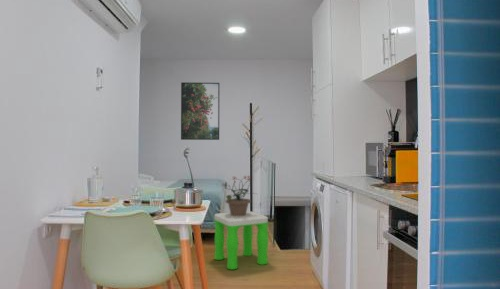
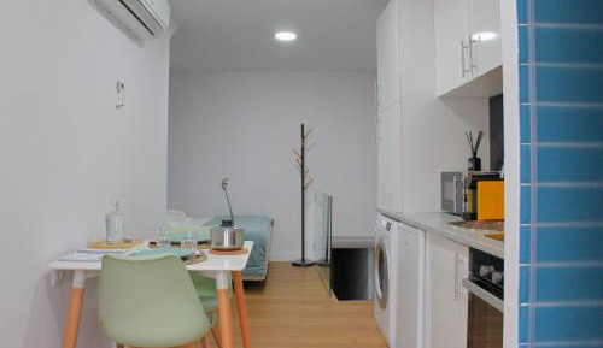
- potted plant [221,174,257,216]
- stool [213,210,269,271]
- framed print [180,81,220,141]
